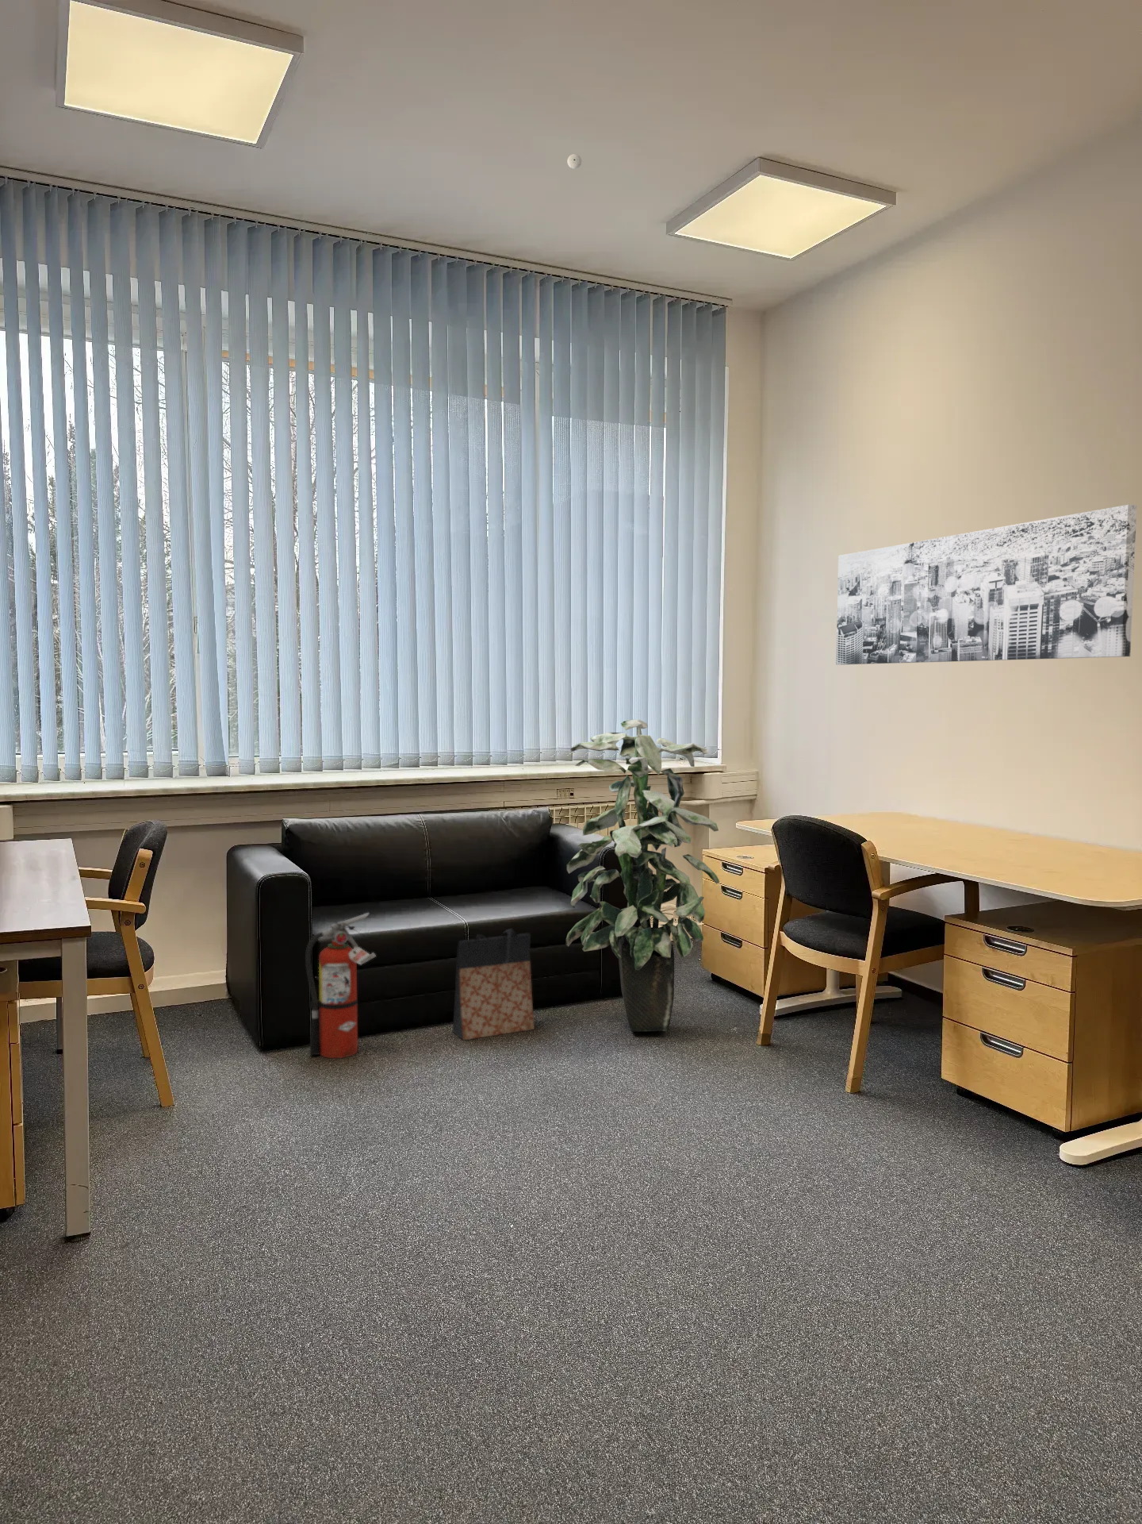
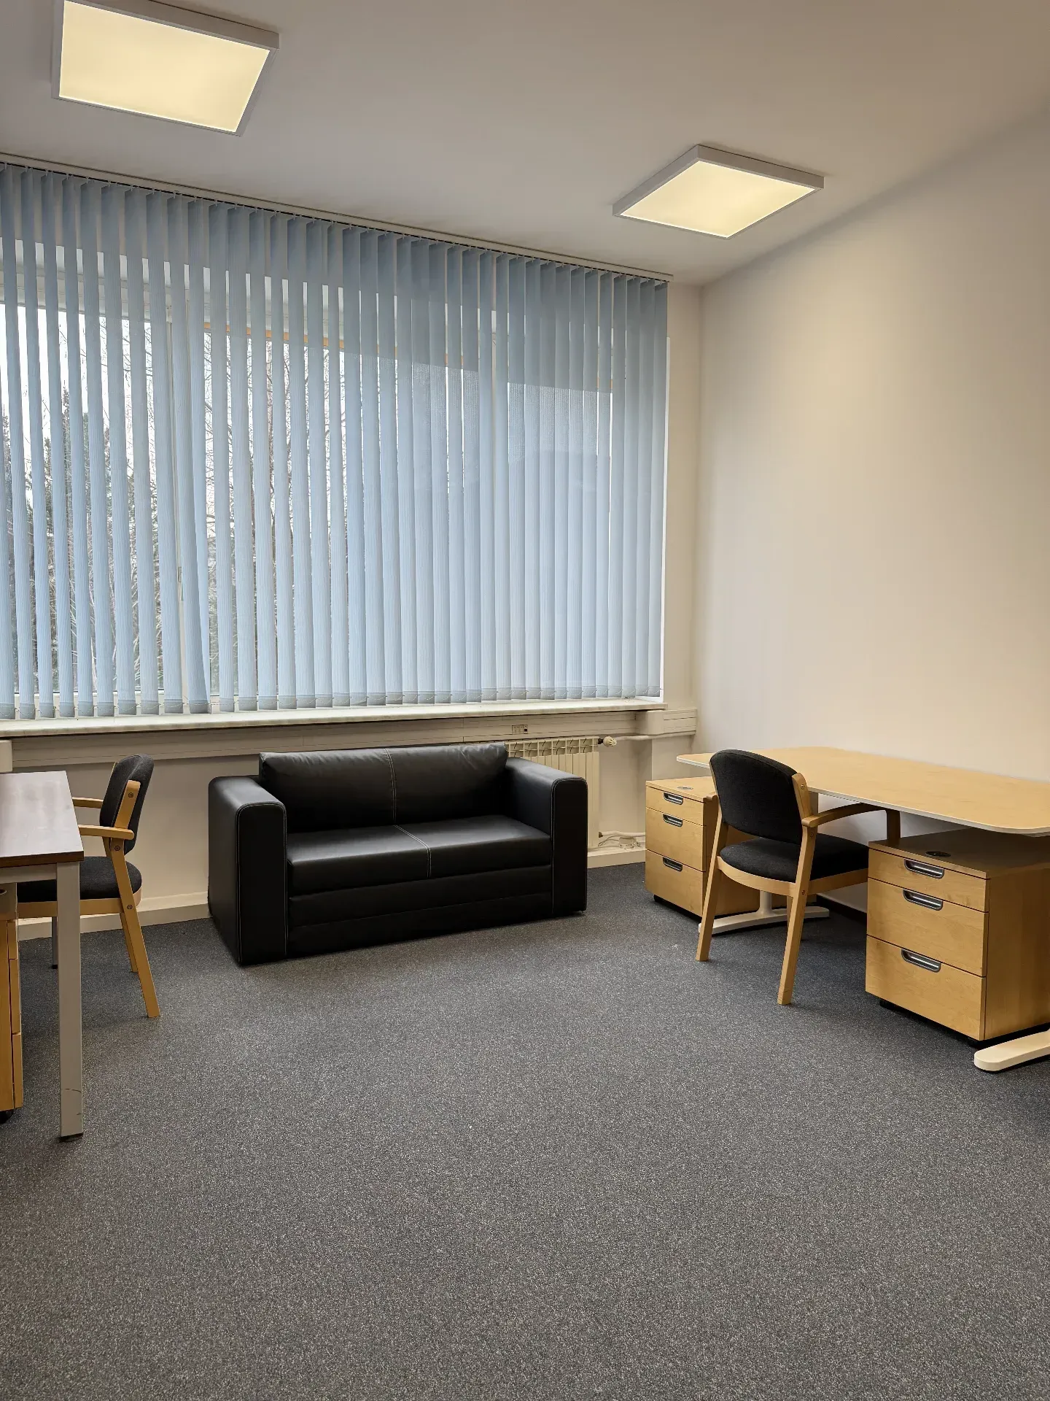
- indoor plant [565,719,720,1033]
- smoke detector [566,154,582,170]
- fire extinguisher [305,912,377,1058]
- bag [452,928,535,1042]
- wall art [835,504,1137,665]
